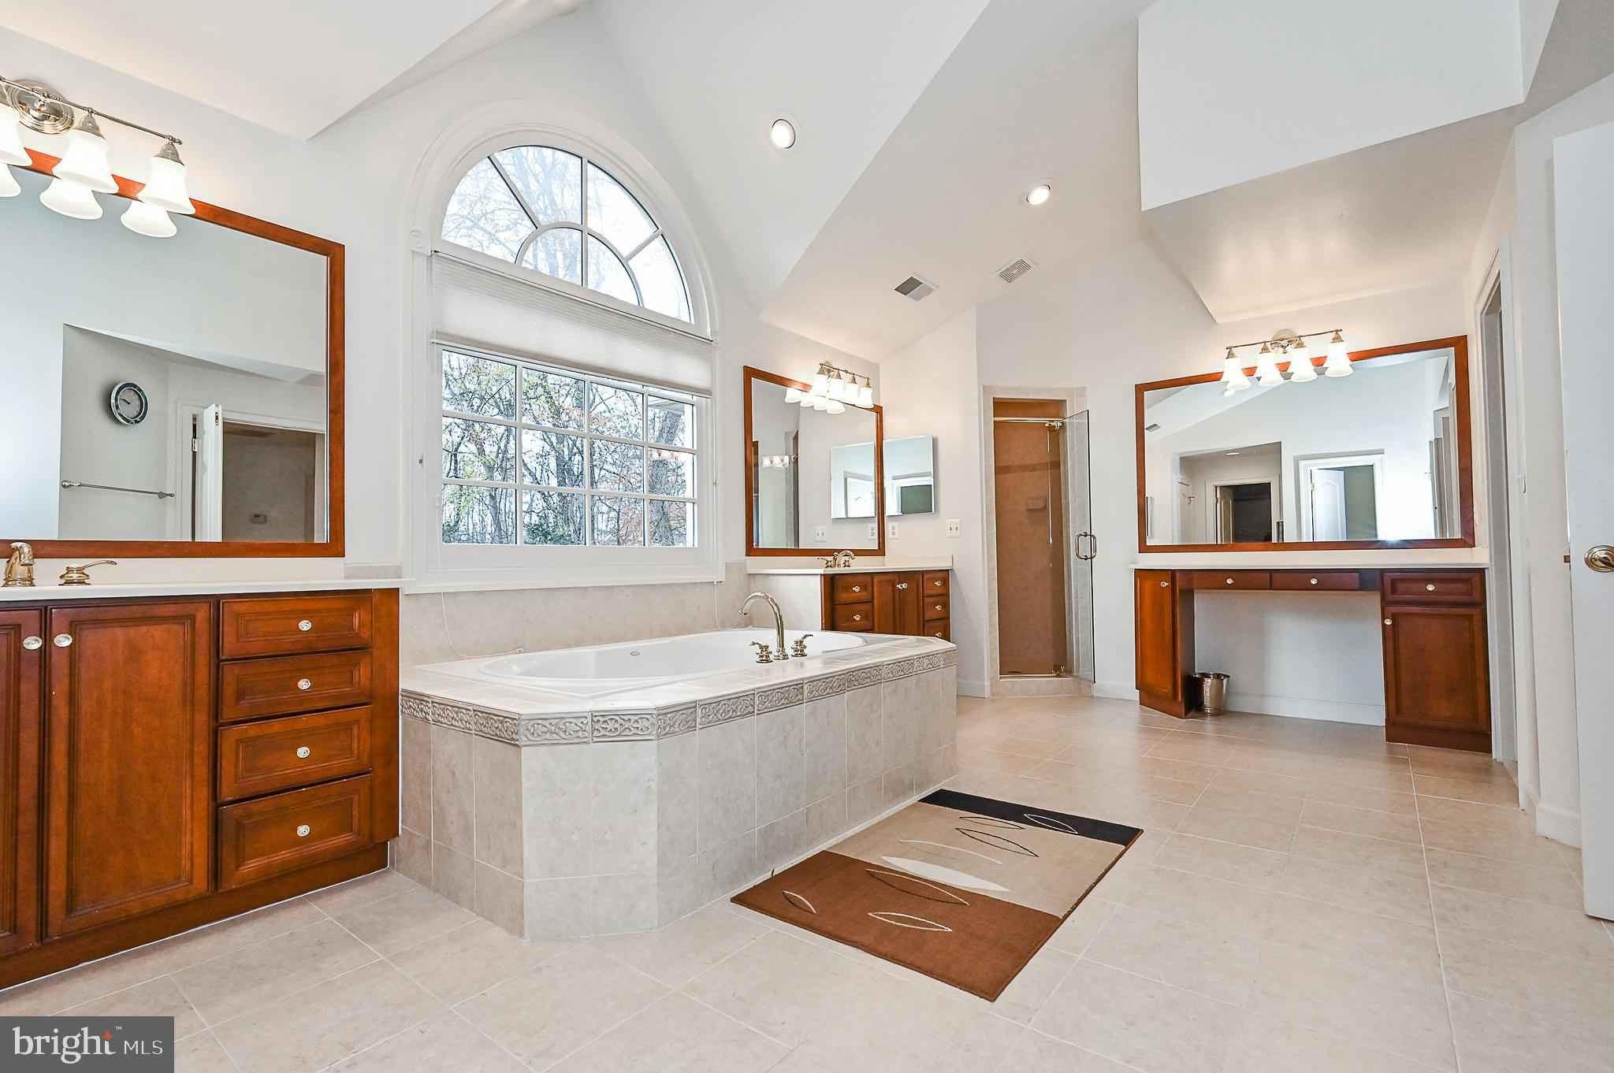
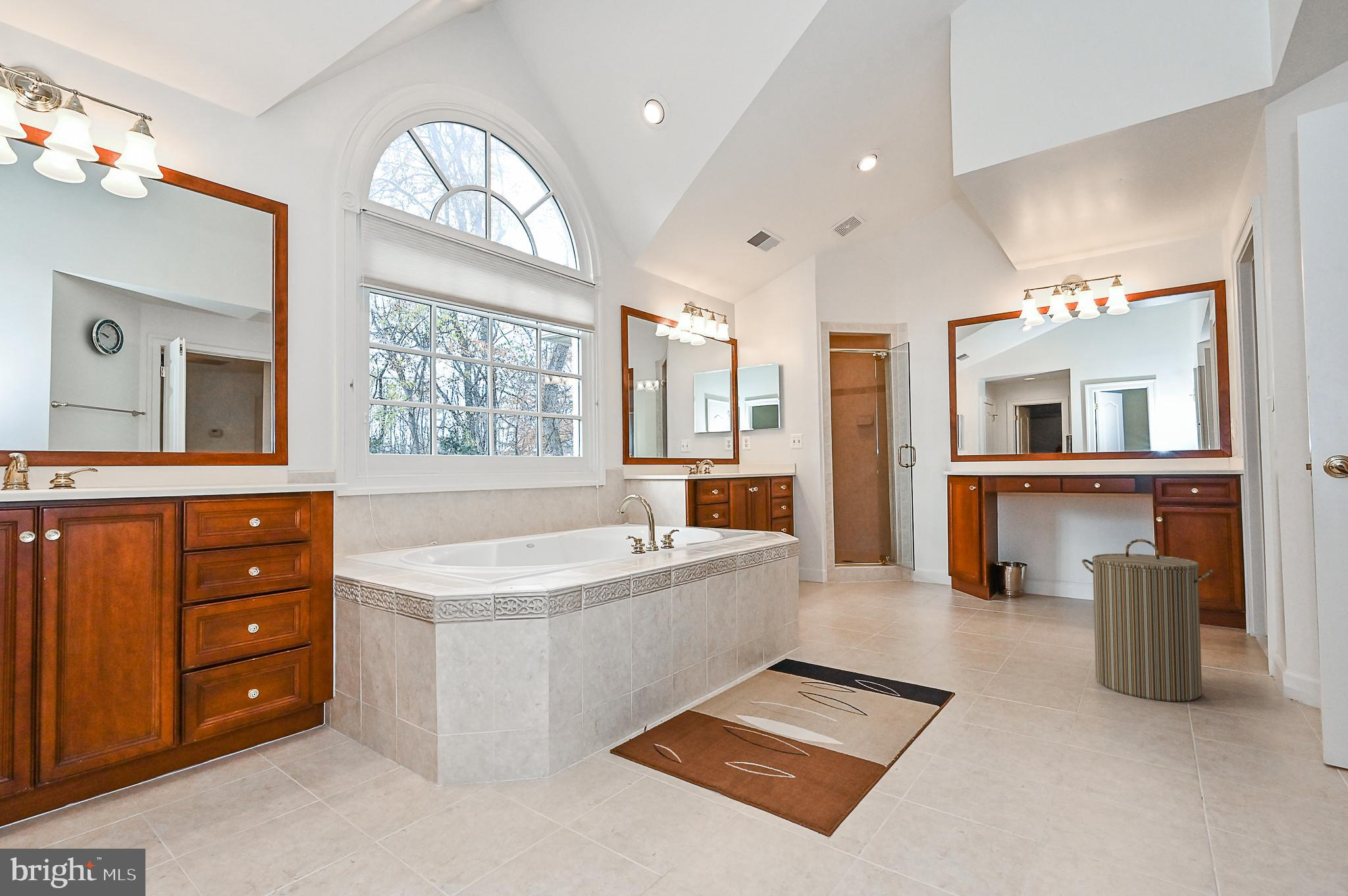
+ laundry hamper [1081,539,1214,702]
